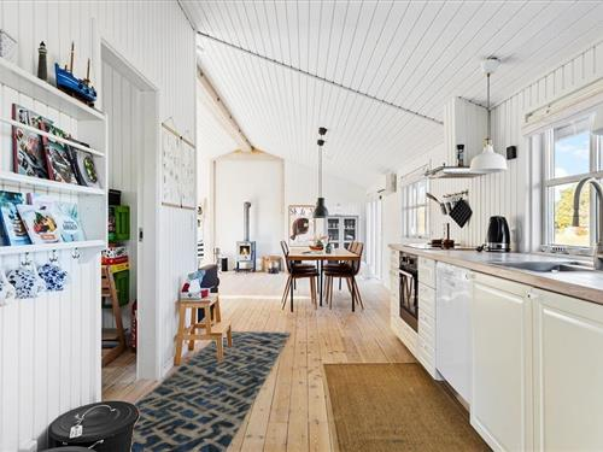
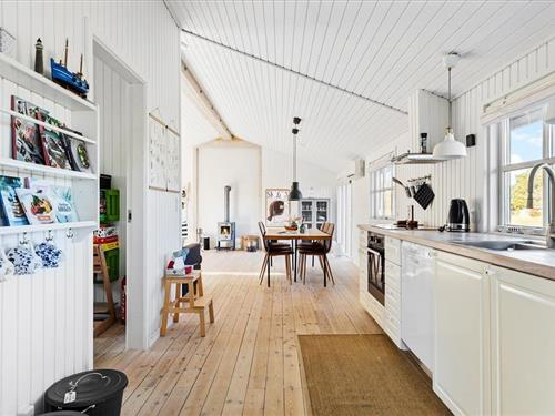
- rug [130,330,292,452]
